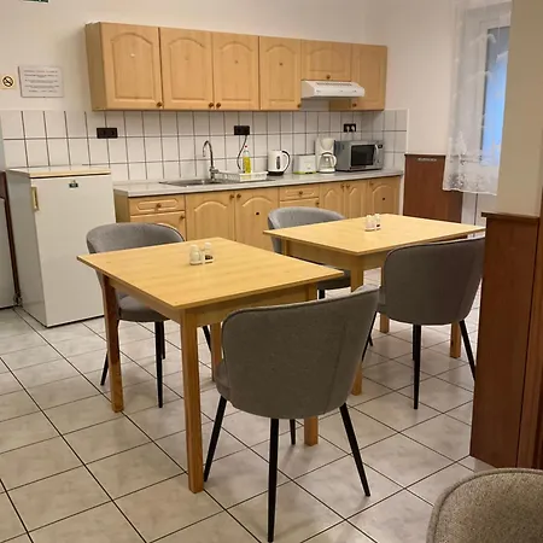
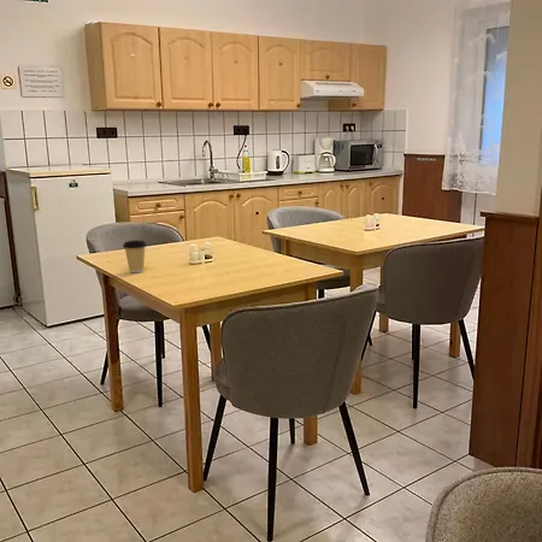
+ coffee cup [122,240,148,273]
